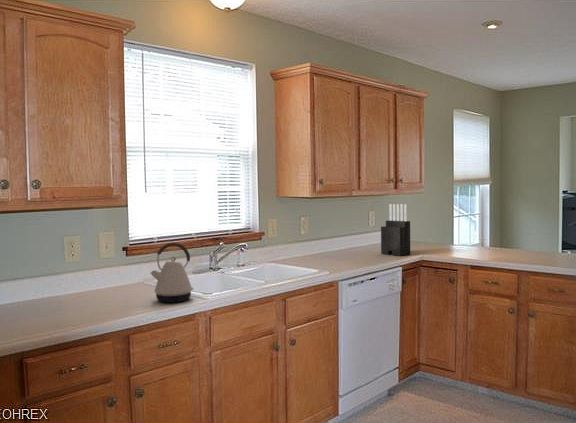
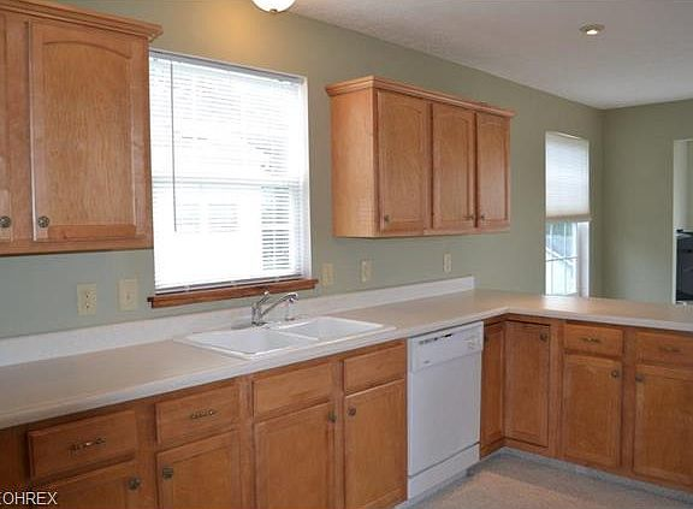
- knife block [380,203,411,257]
- kettle [149,242,195,304]
